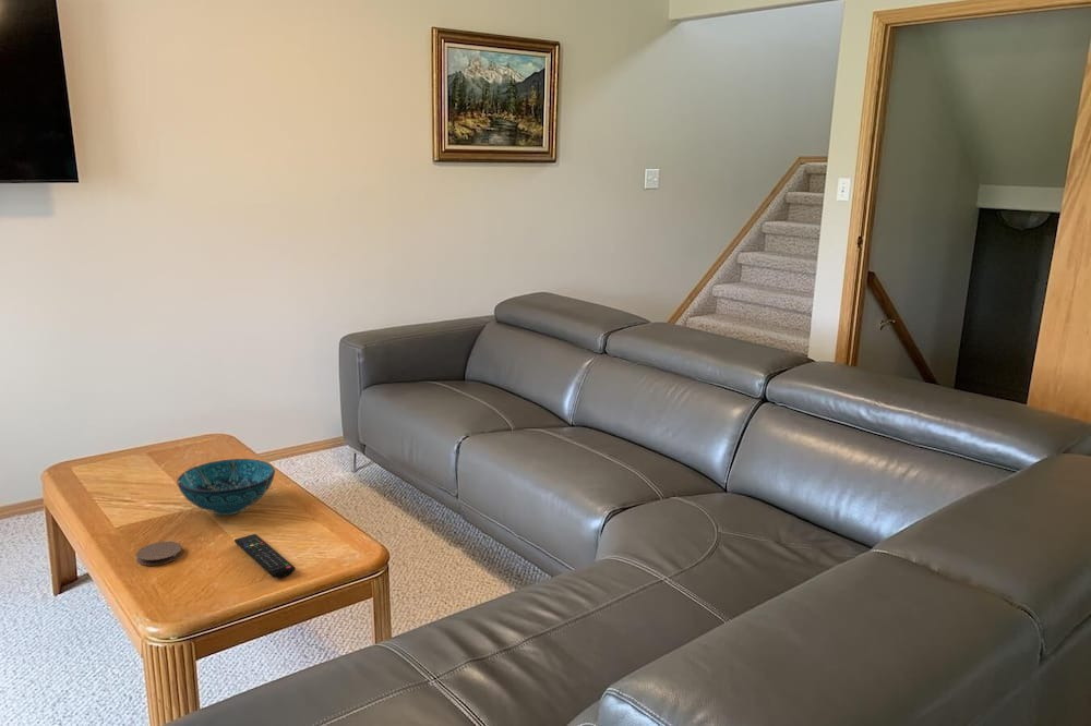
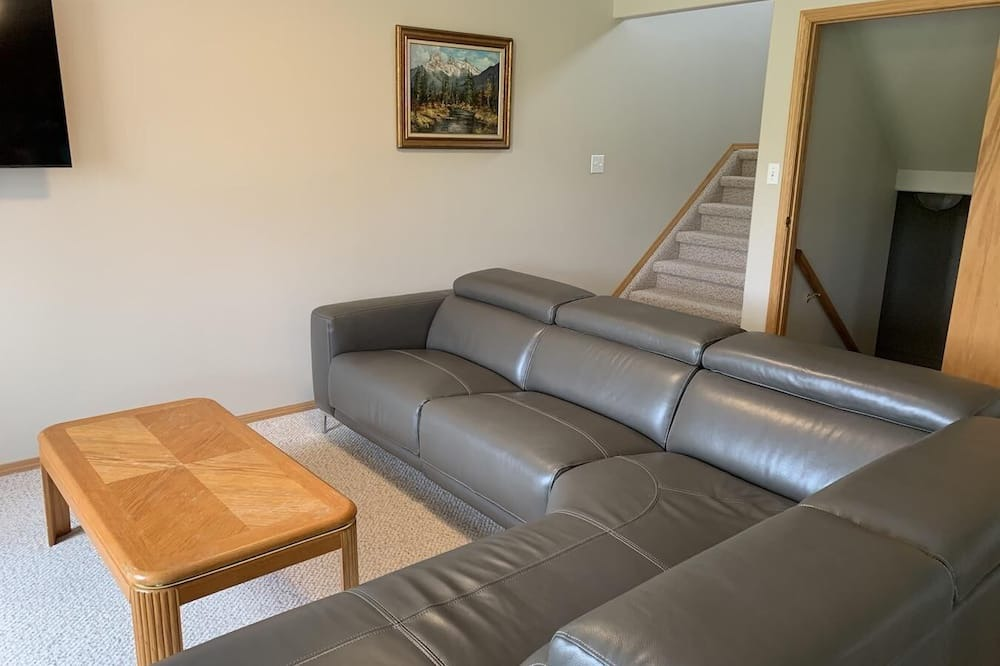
- decorative bowl [176,458,276,516]
- remote control [233,533,296,579]
- coaster [135,541,183,567]
